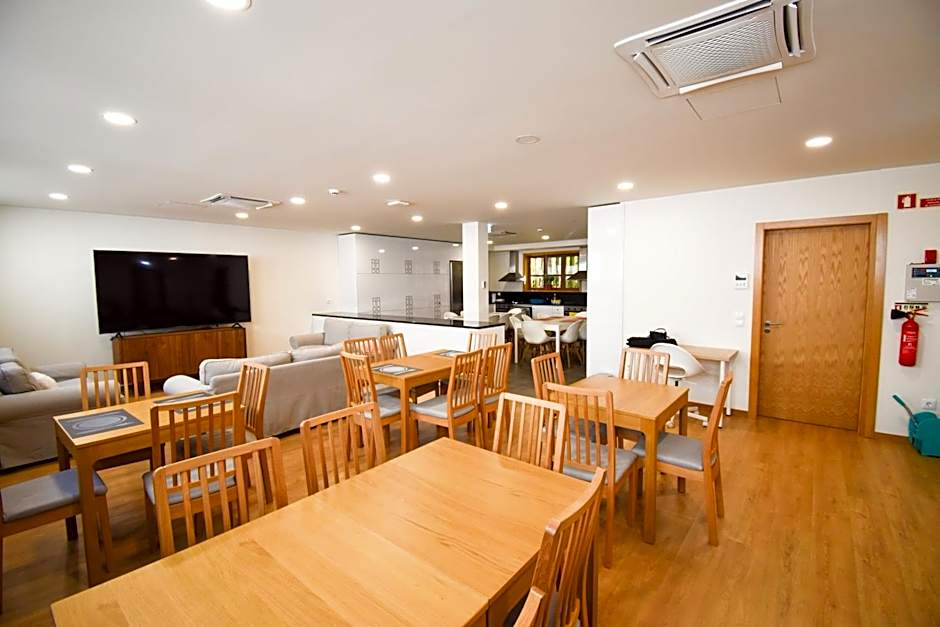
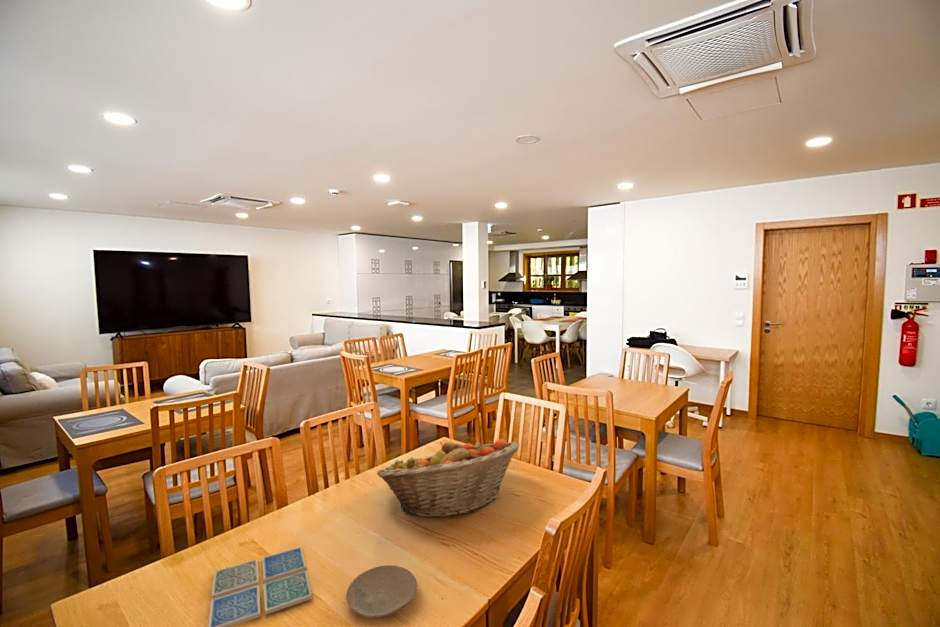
+ fruit basket [376,438,521,518]
+ drink coaster [207,545,313,627]
+ plate [345,564,418,619]
